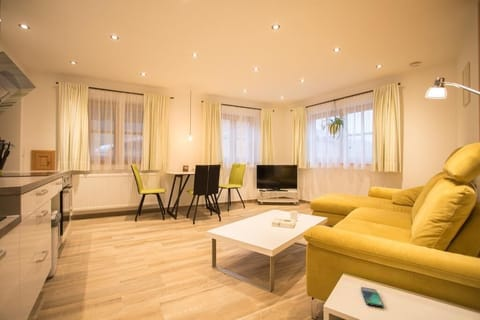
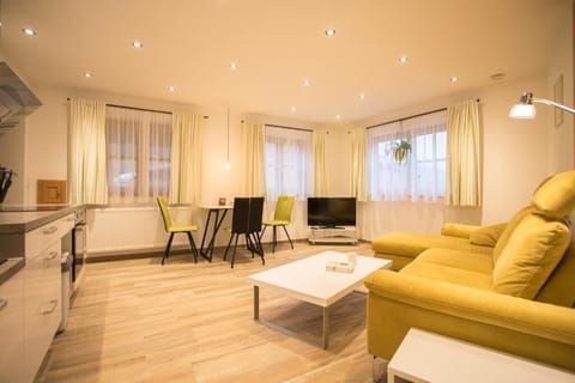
- smartphone [360,286,385,308]
